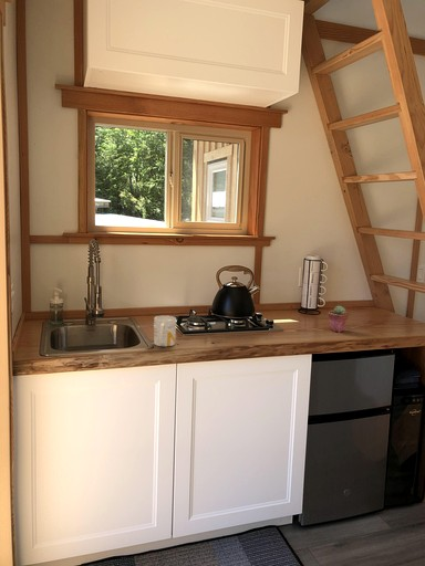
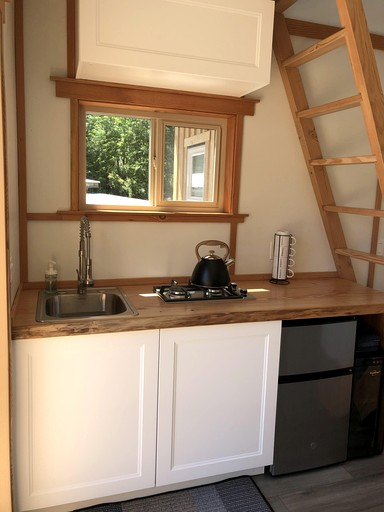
- potted succulent [328,305,350,333]
- mug [153,315,177,347]
